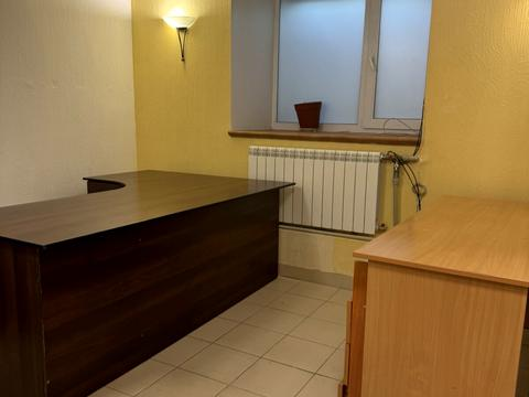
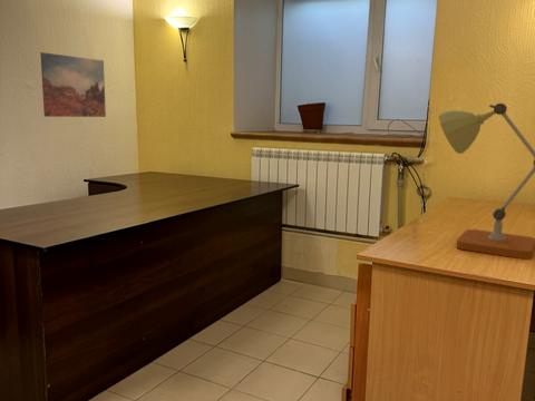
+ desk lamp [438,102,535,260]
+ wall art [39,51,107,118]
